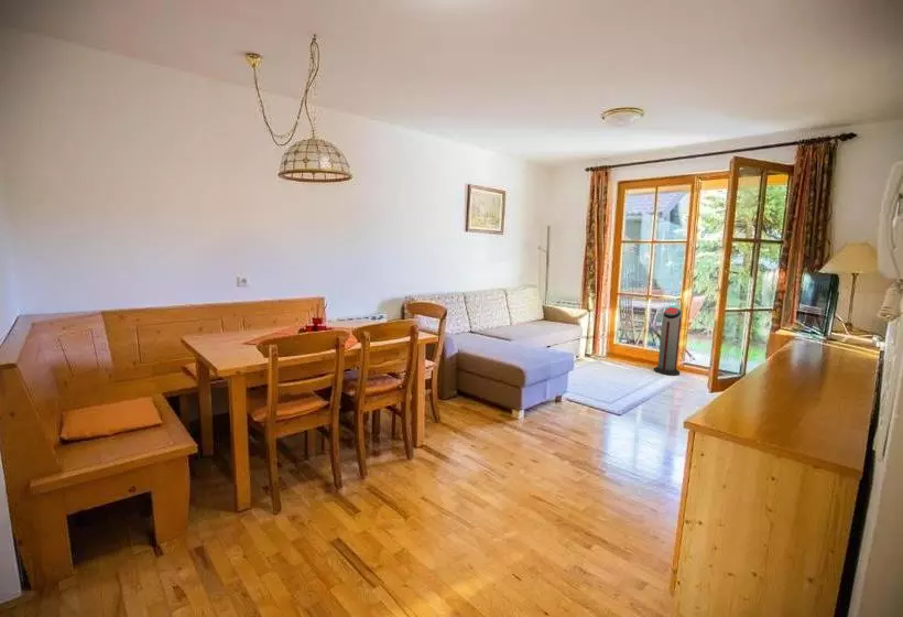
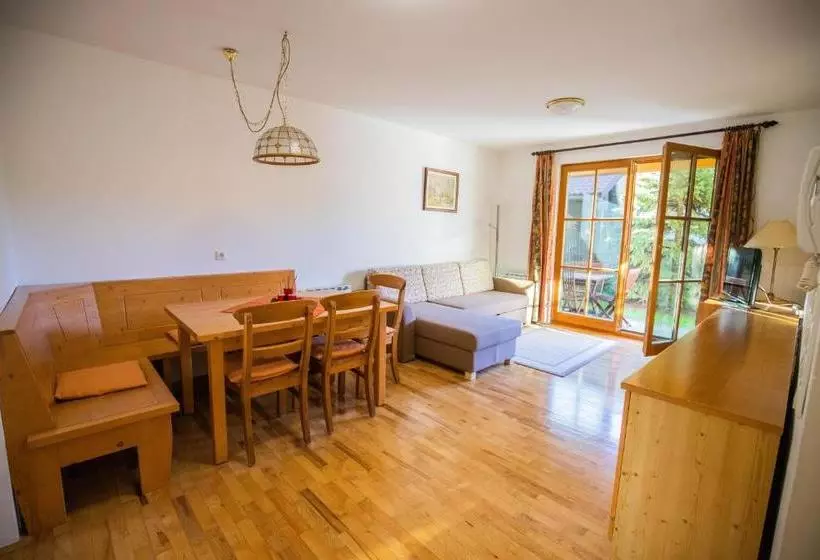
- air purifier [653,306,683,377]
